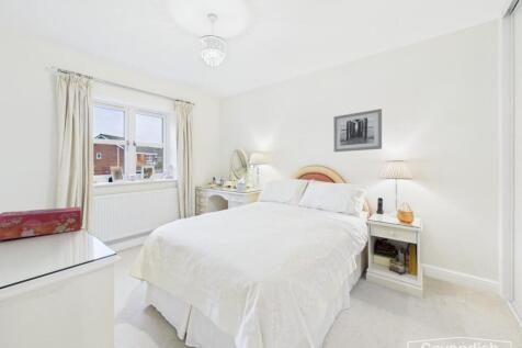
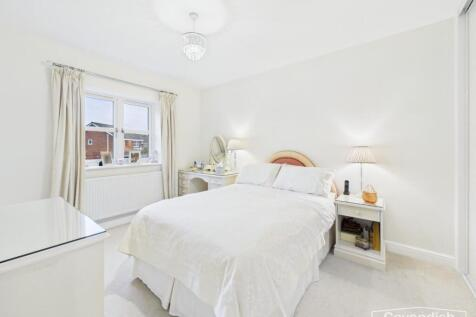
- wall art [332,108,383,153]
- tissue box [0,205,82,240]
